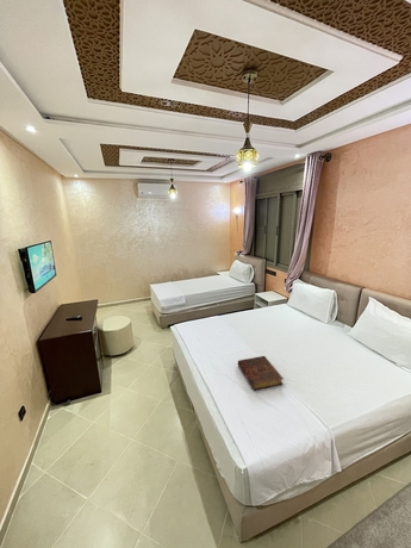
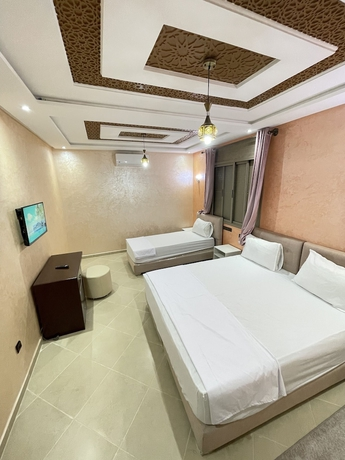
- book [237,355,285,392]
